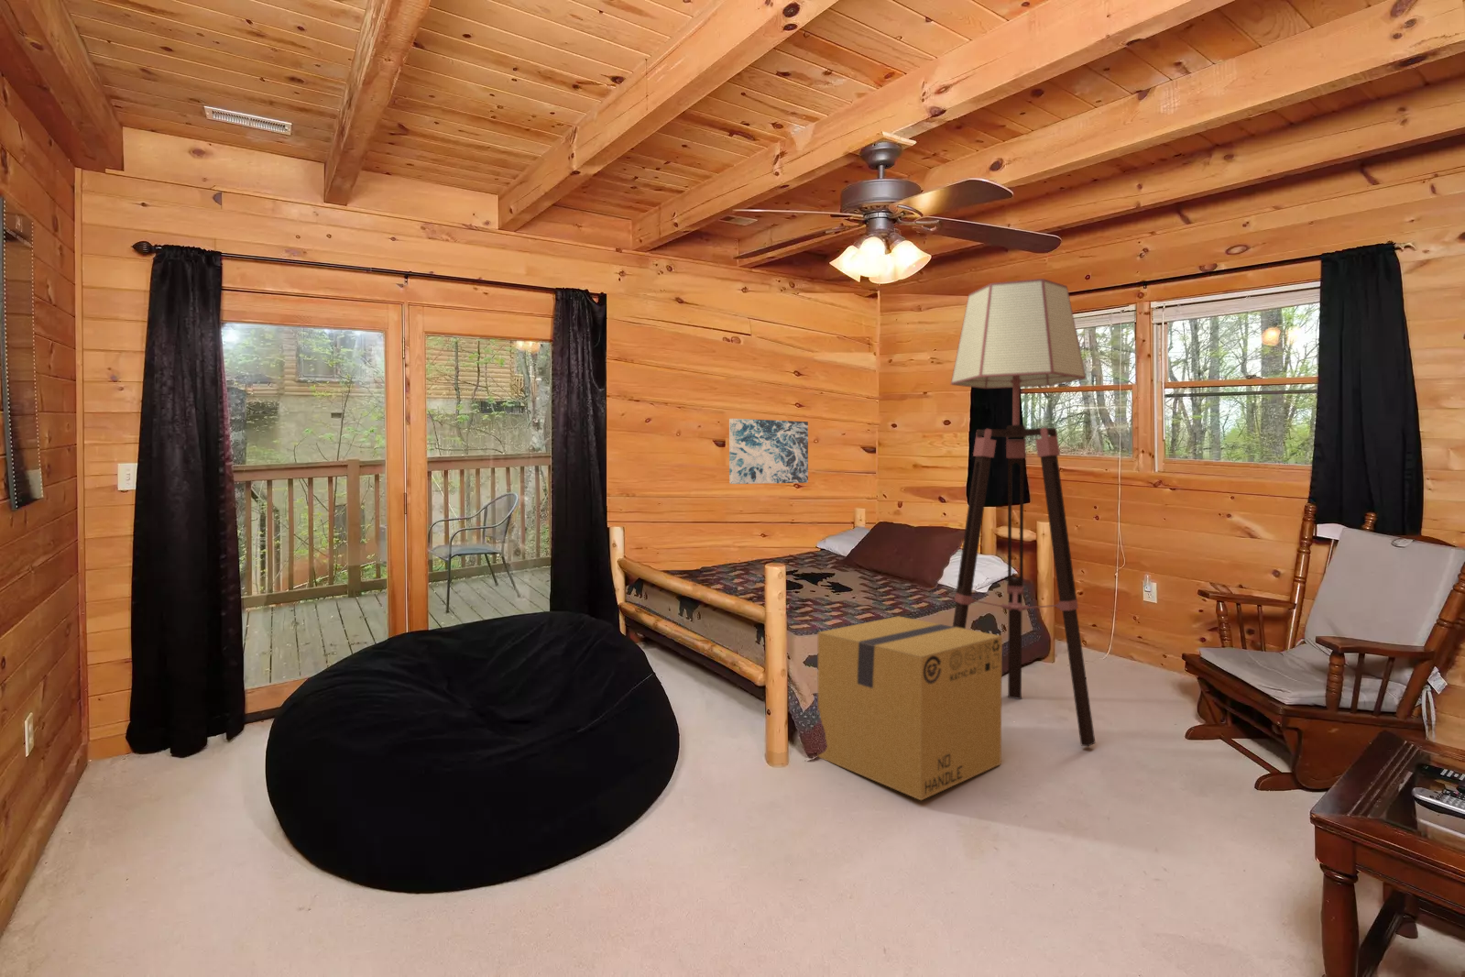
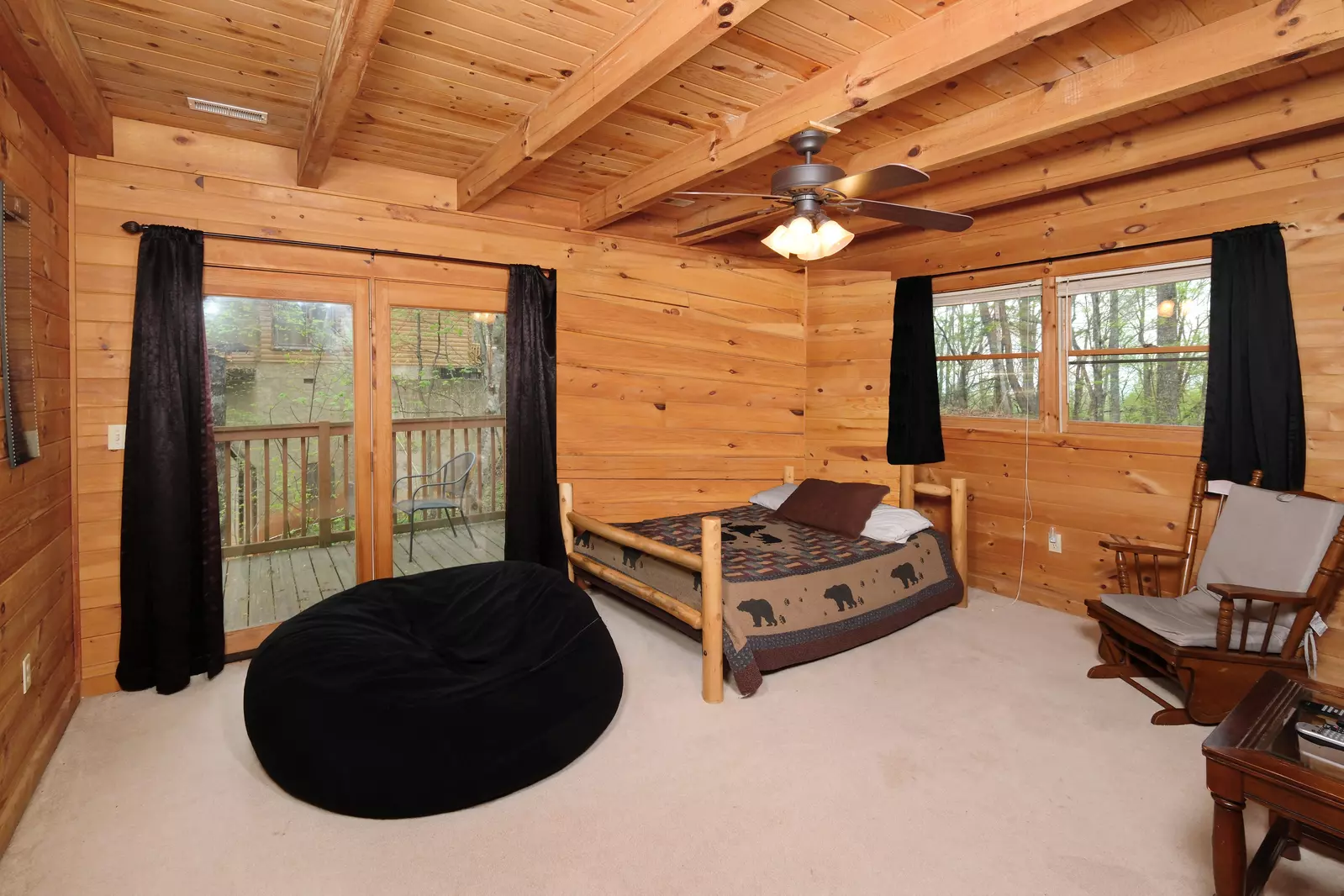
- floor lamp [951,278,1097,747]
- cardboard box [818,615,1003,801]
- wall art [728,418,809,485]
